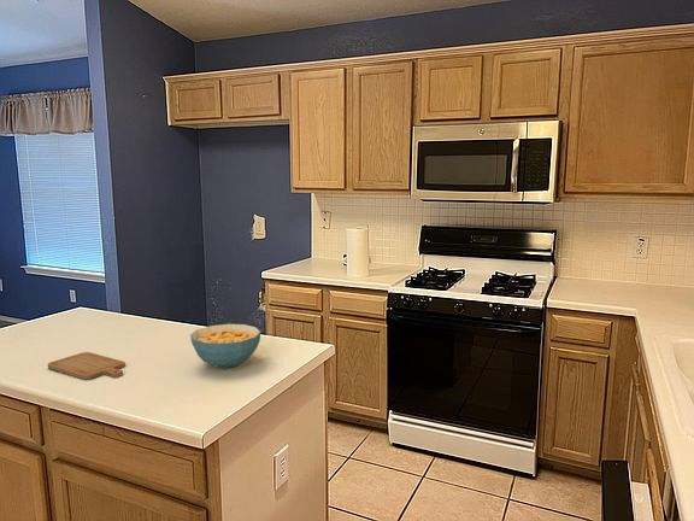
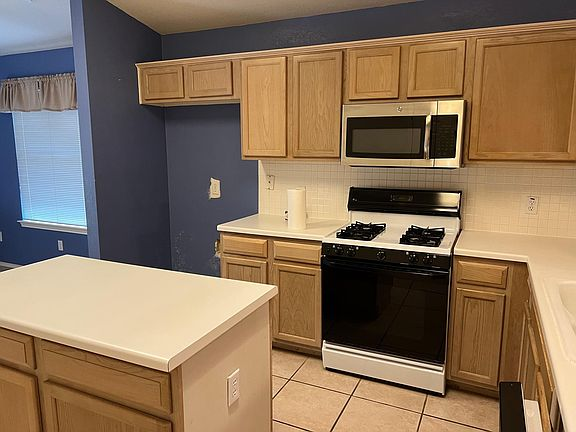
- cereal bowl [189,323,261,370]
- chopping board [47,351,127,380]
